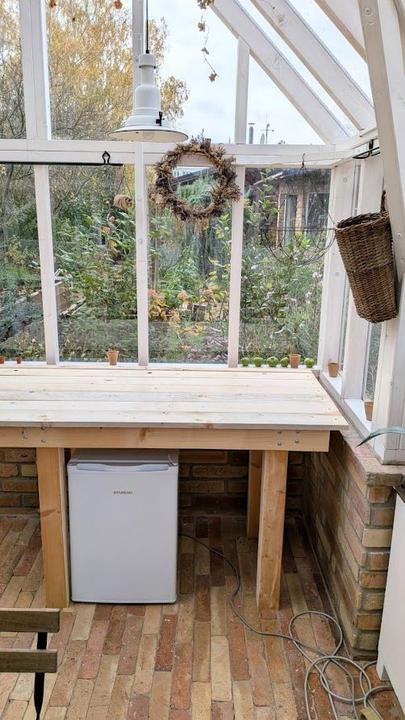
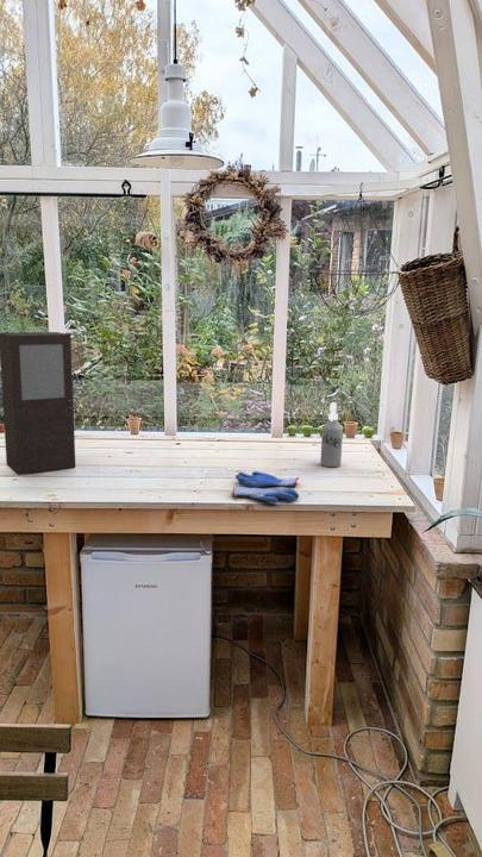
+ pair of gloves [231,470,300,505]
+ spray bottle [319,401,344,468]
+ cabinet [0,331,76,476]
